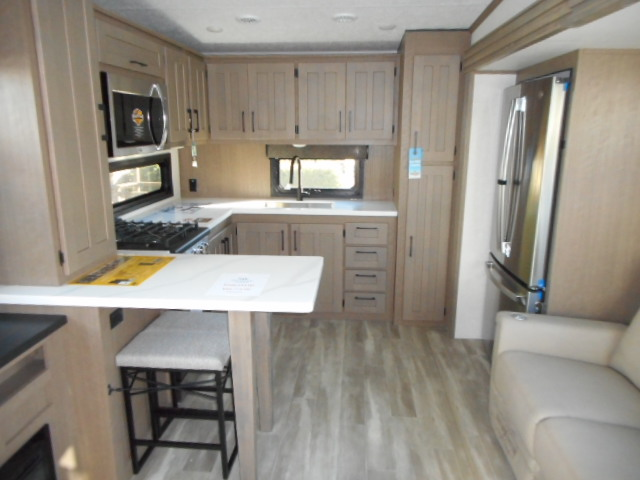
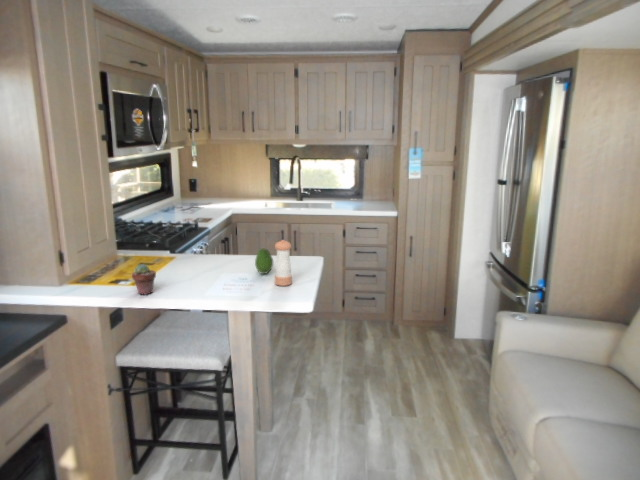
+ fruit [254,247,274,275]
+ pepper shaker [274,239,293,287]
+ potted succulent [131,263,157,296]
